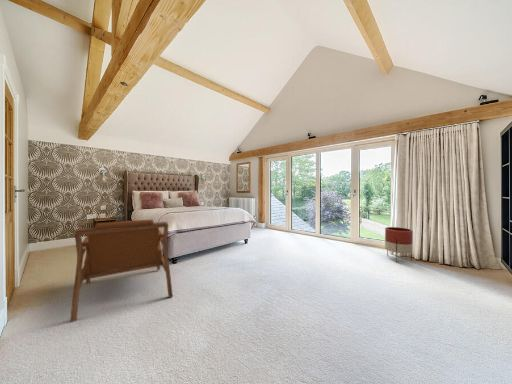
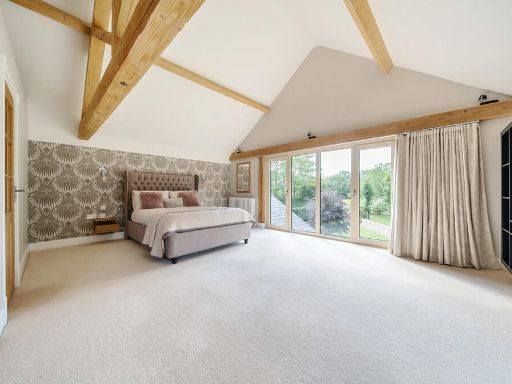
- planter [384,226,414,264]
- armchair [69,219,174,323]
